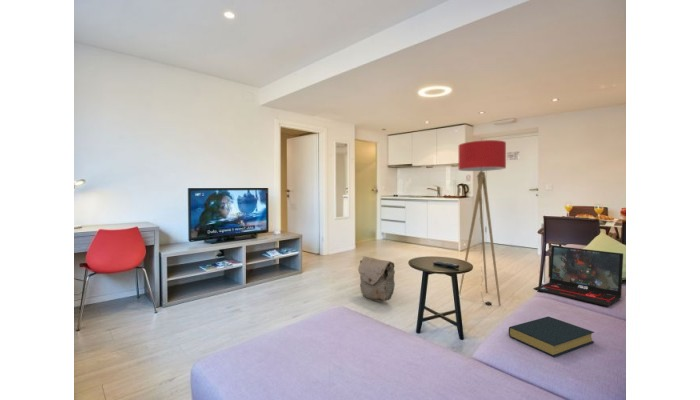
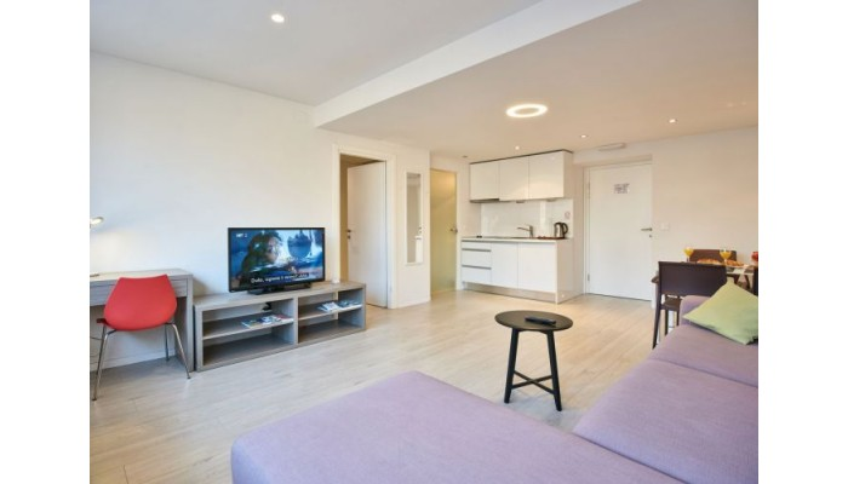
- laptop [532,245,624,307]
- floor lamp [458,139,507,307]
- hardback book [508,315,595,358]
- bag [357,255,396,303]
